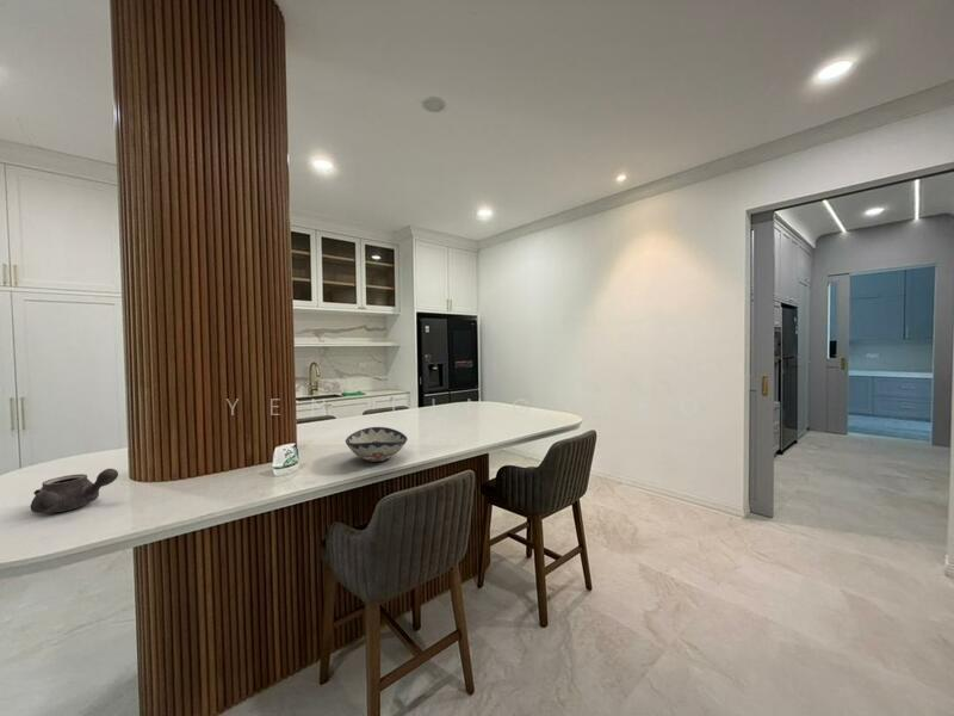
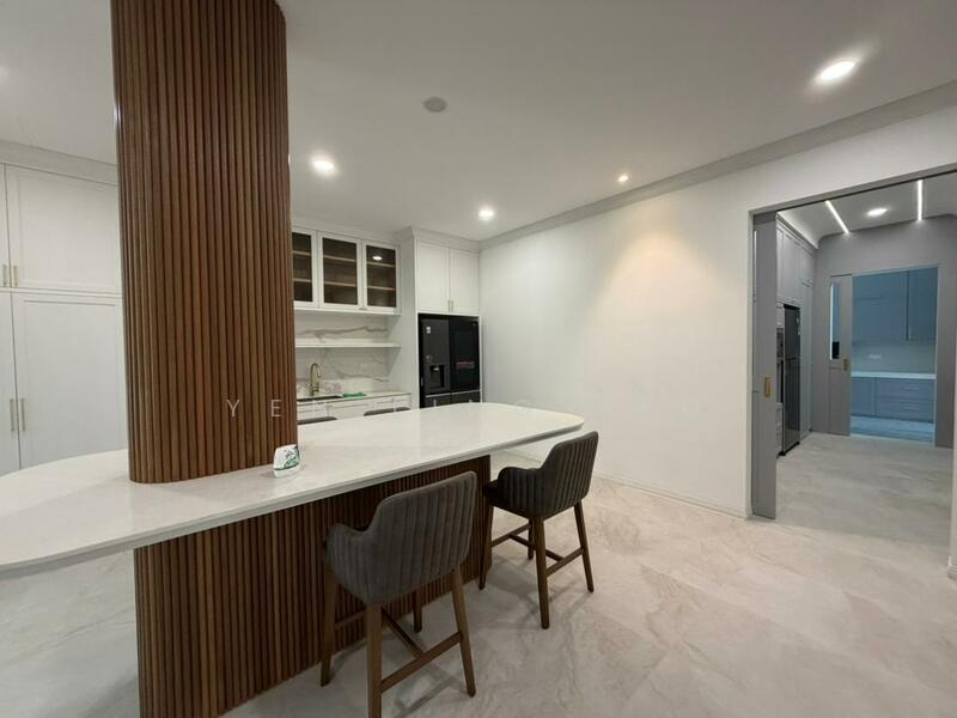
- teapot [30,468,119,514]
- decorative bowl [345,426,409,463]
